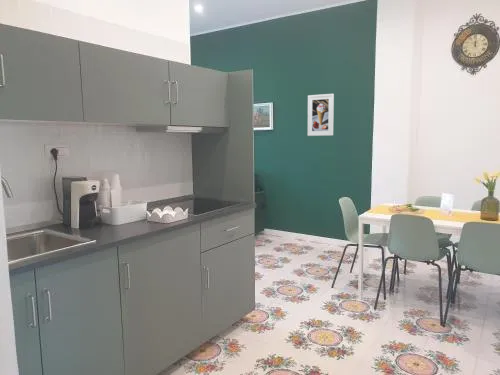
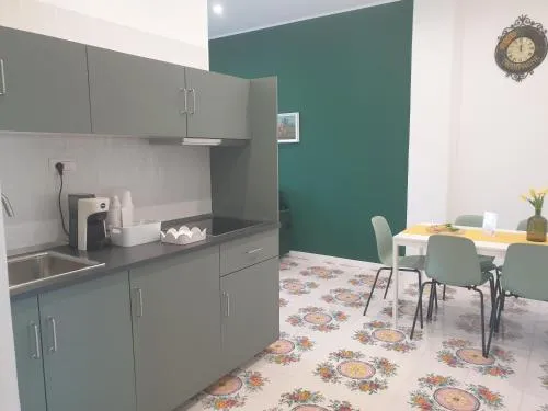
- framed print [307,93,335,137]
